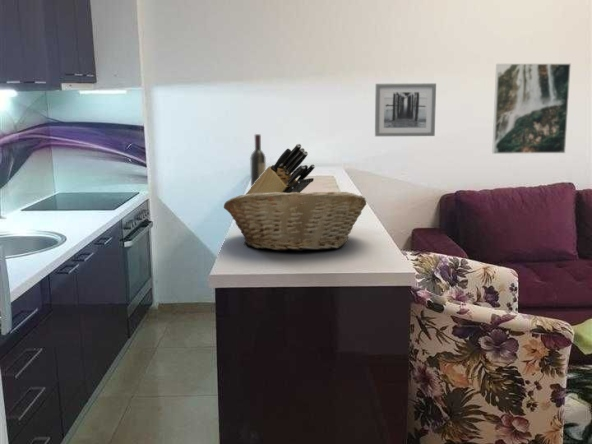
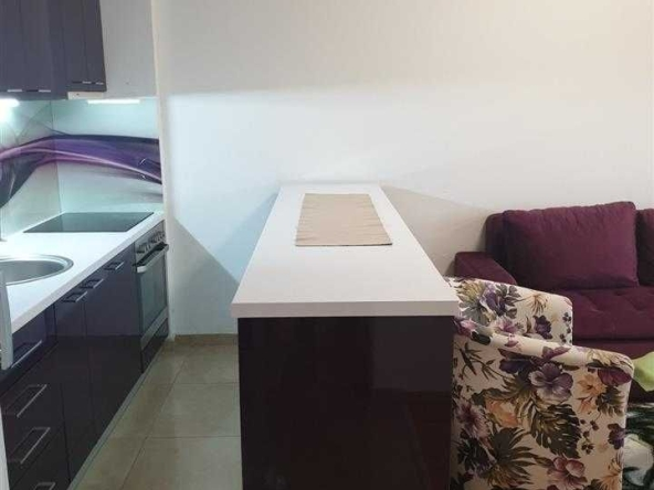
- fruit basket [223,191,367,252]
- wall art [374,82,437,137]
- knife block [245,143,316,195]
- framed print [491,63,572,155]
- wine bottle [249,133,267,188]
